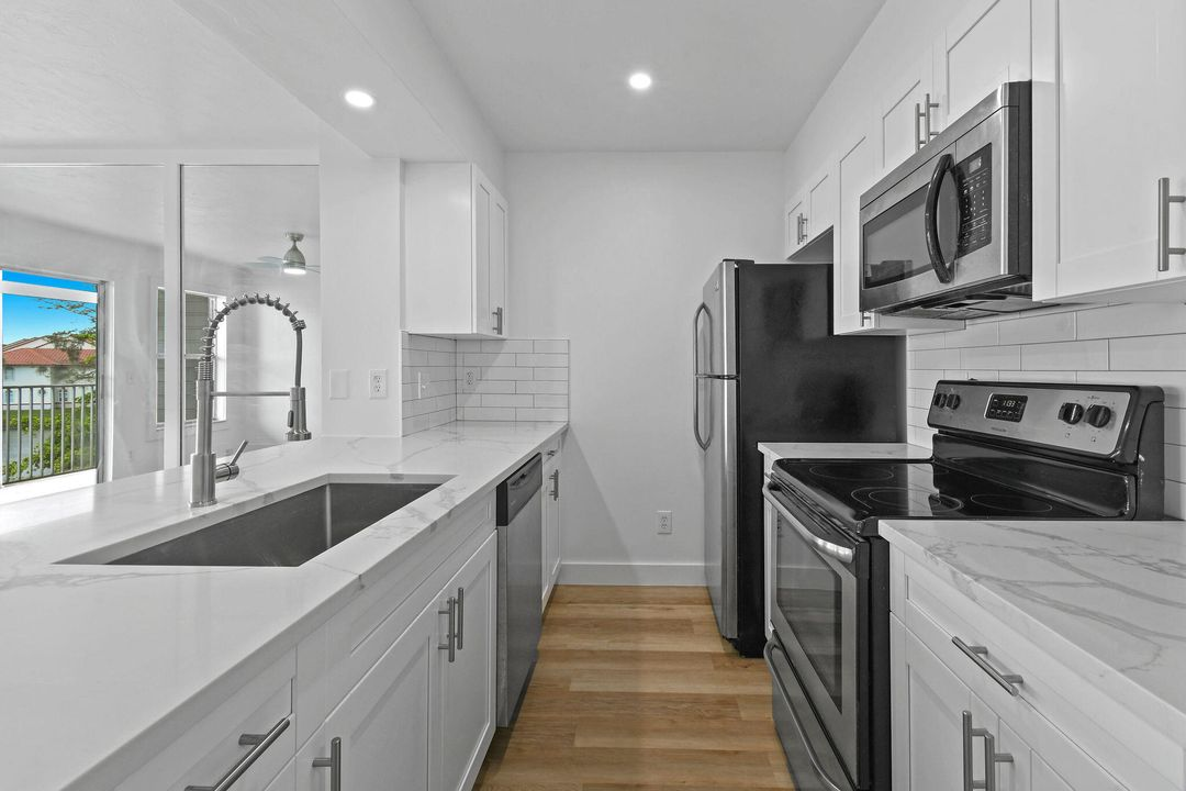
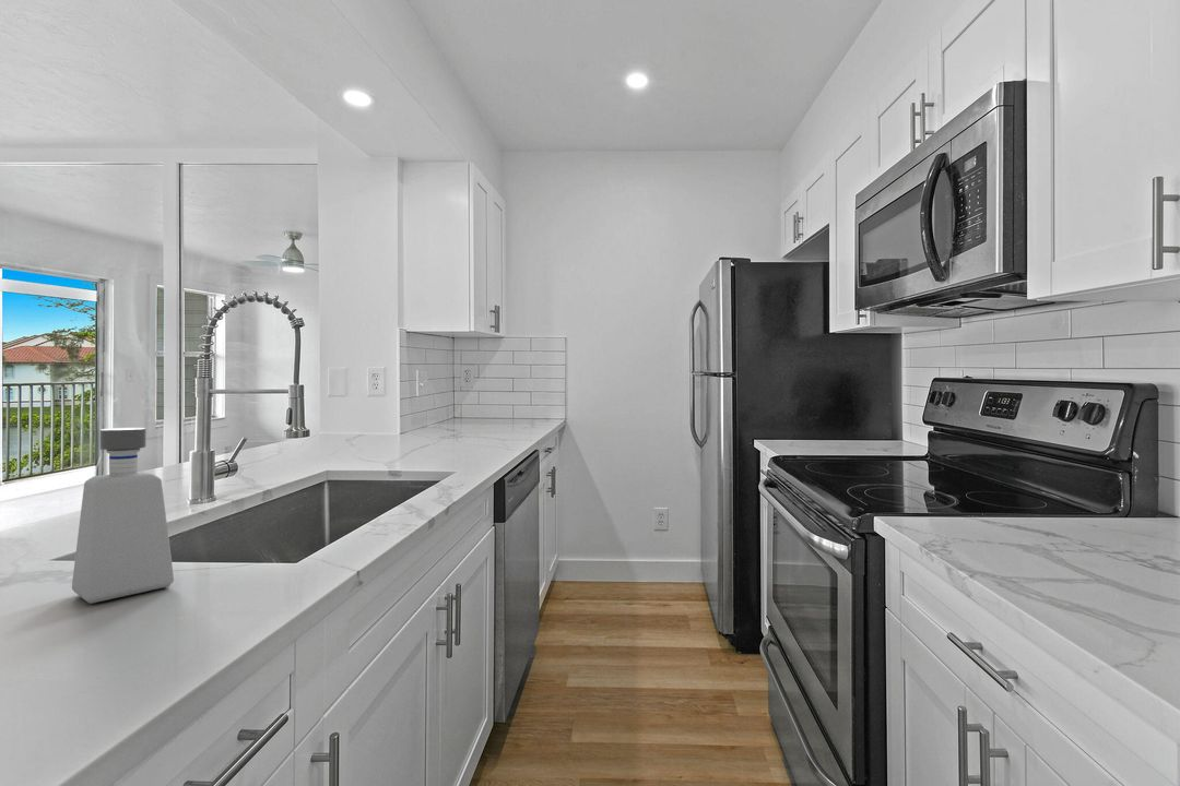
+ soap dispenser [71,427,175,605]
